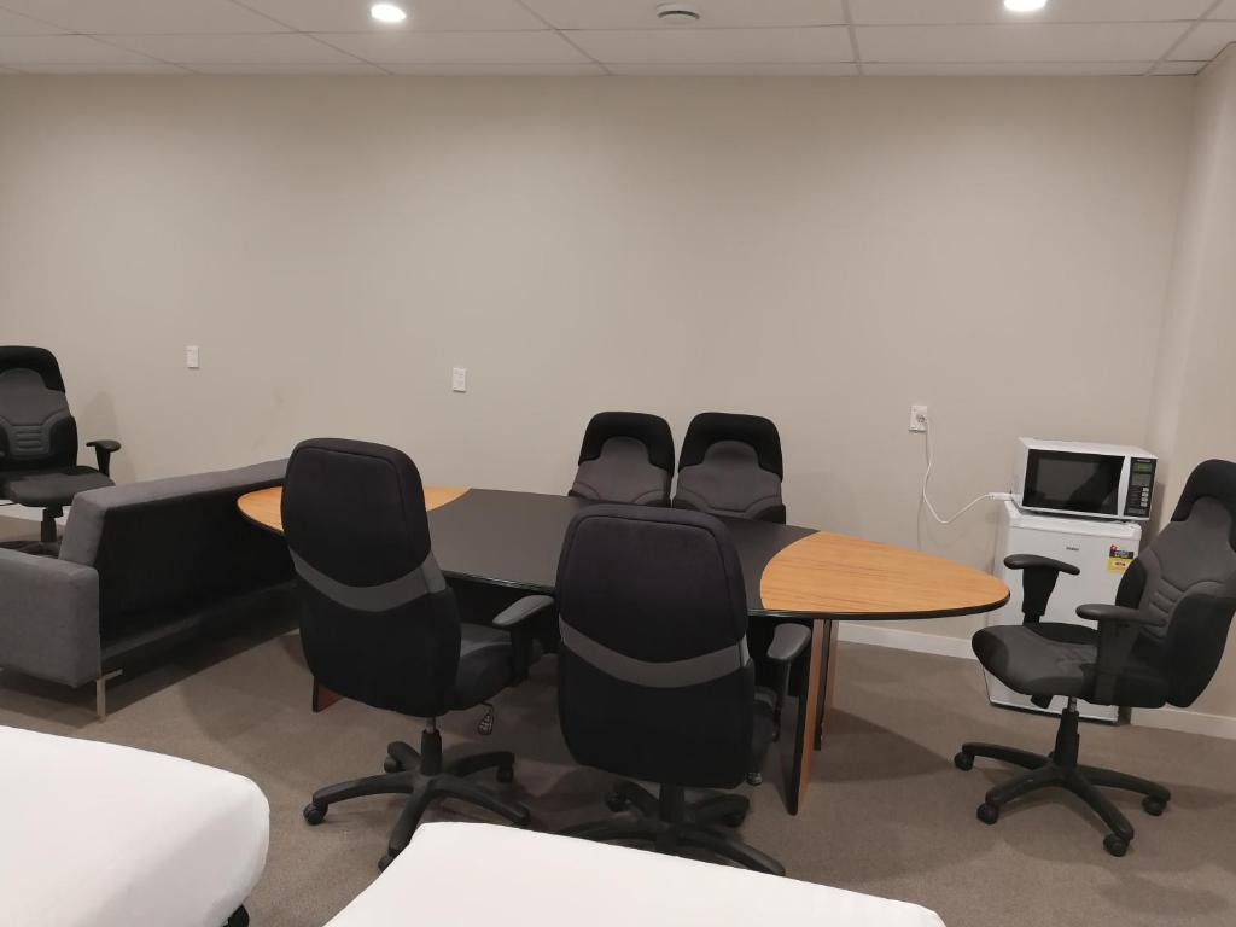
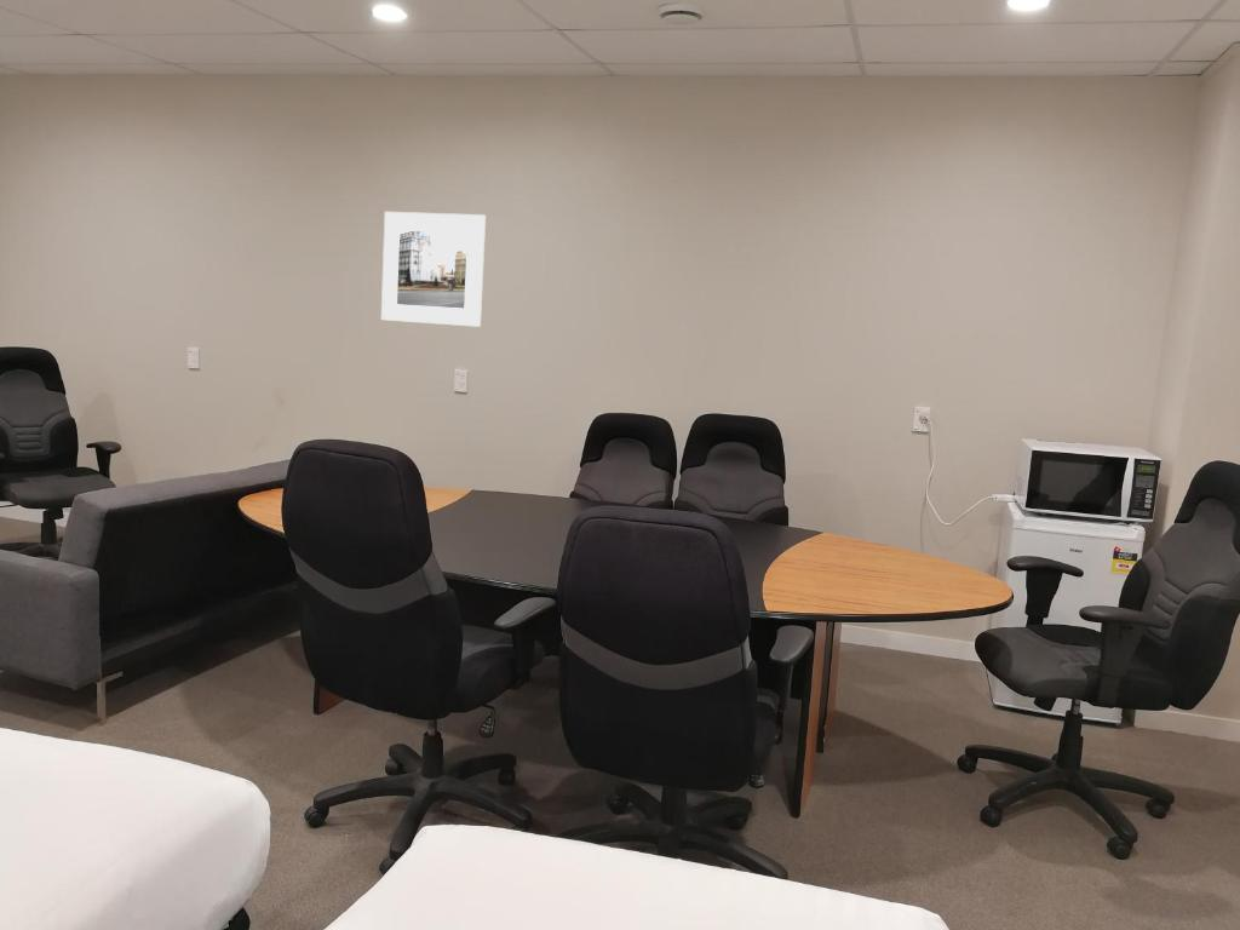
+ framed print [380,211,487,328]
